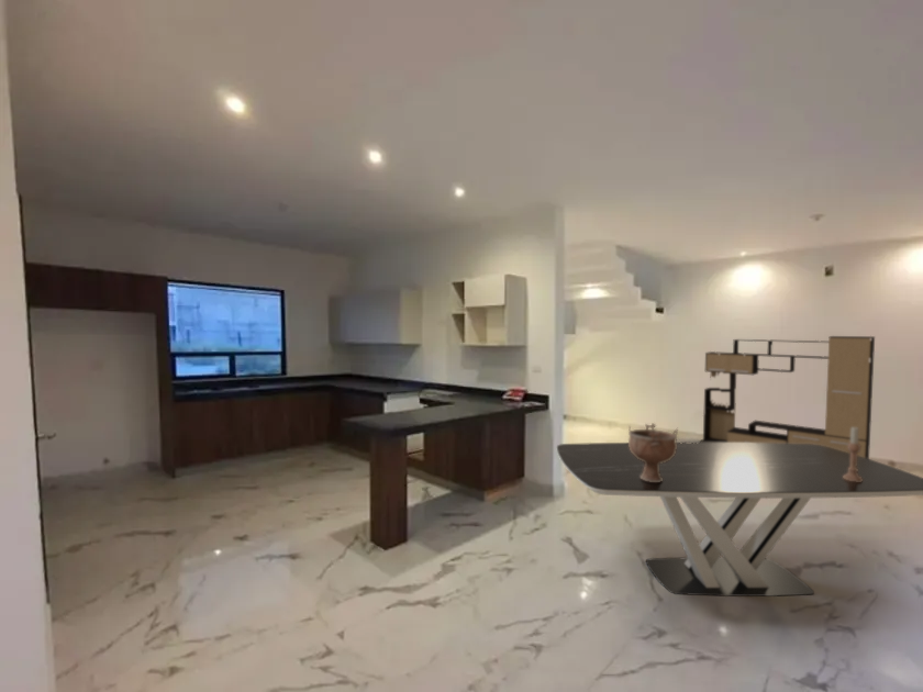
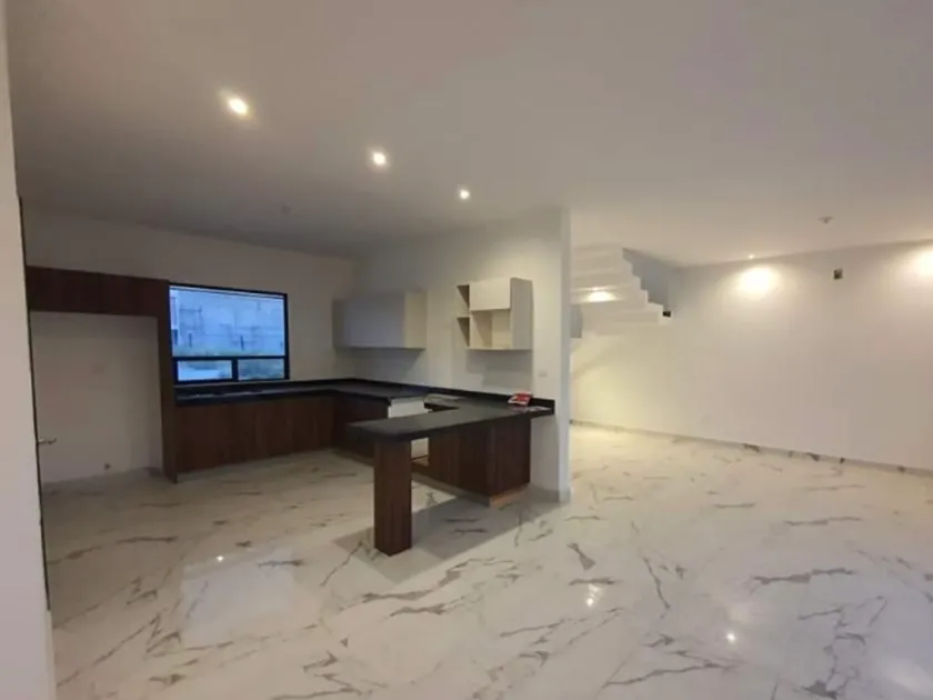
- candlestick [843,427,863,482]
- decorative bowl [627,422,679,482]
- dining table [556,442,923,598]
- media console [698,335,876,459]
